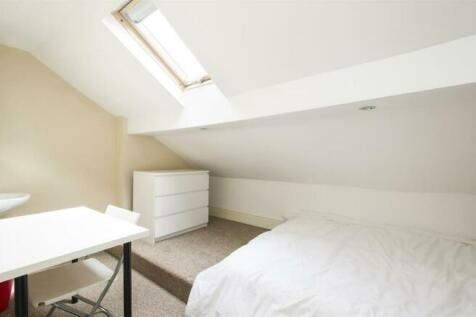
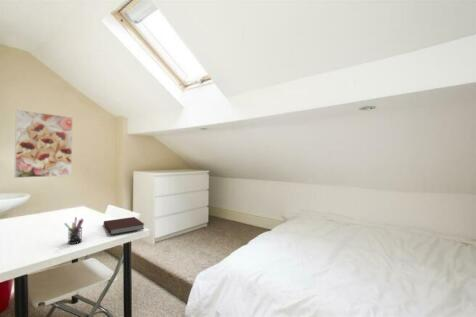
+ notebook [103,216,145,236]
+ pen holder [64,216,85,245]
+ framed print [13,109,74,179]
